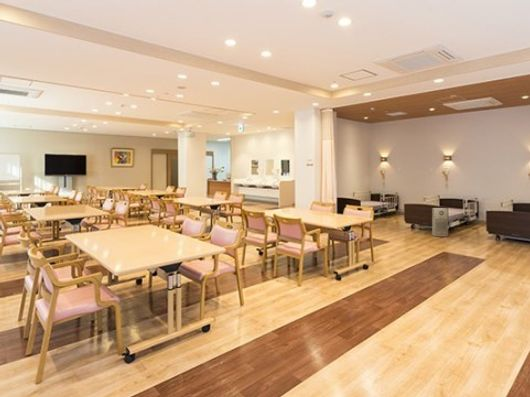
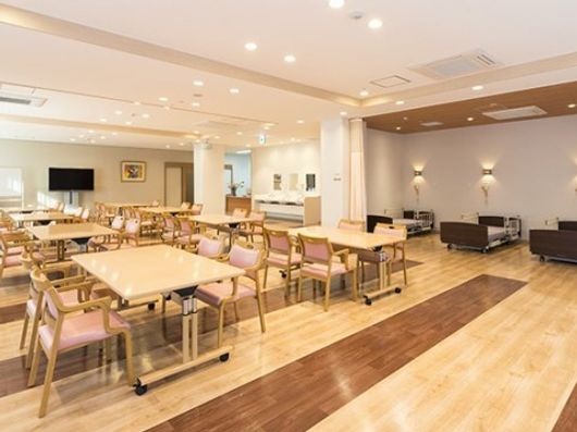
- air purifier [431,207,449,237]
